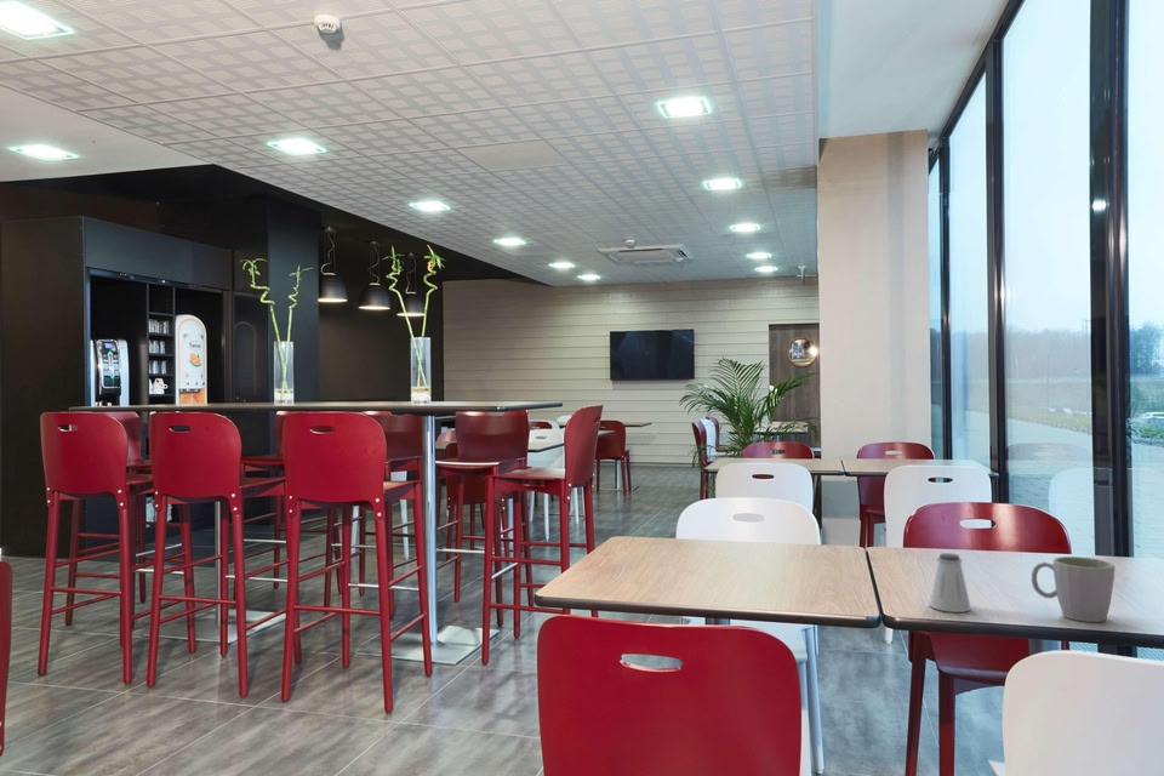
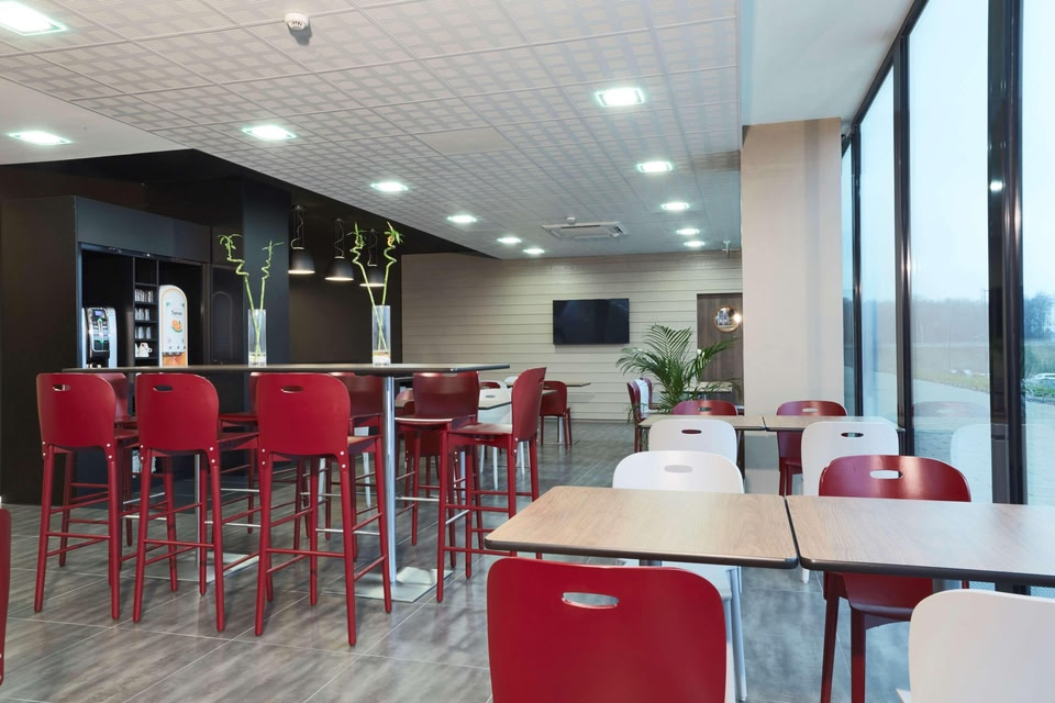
- saltshaker [929,552,972,614]
- mug [1031,555,1117,623]
